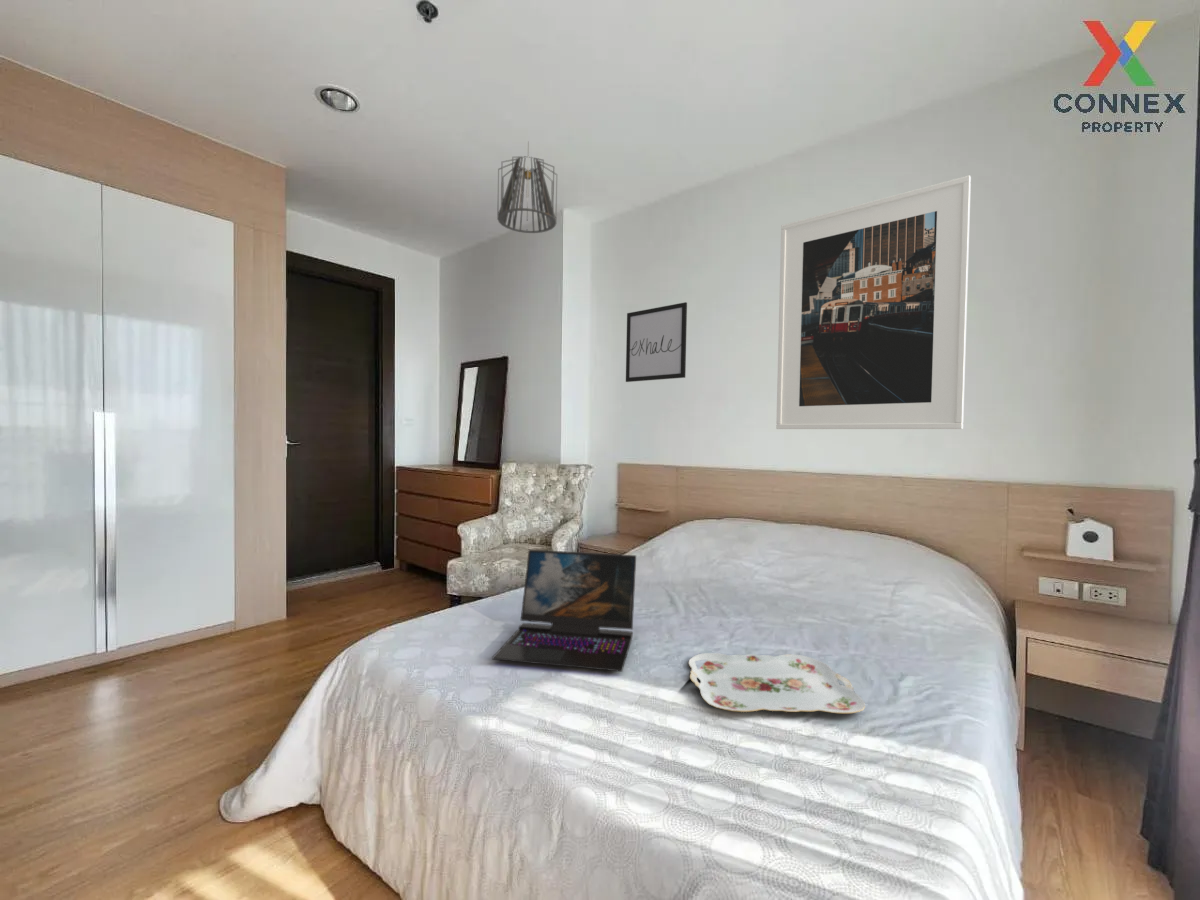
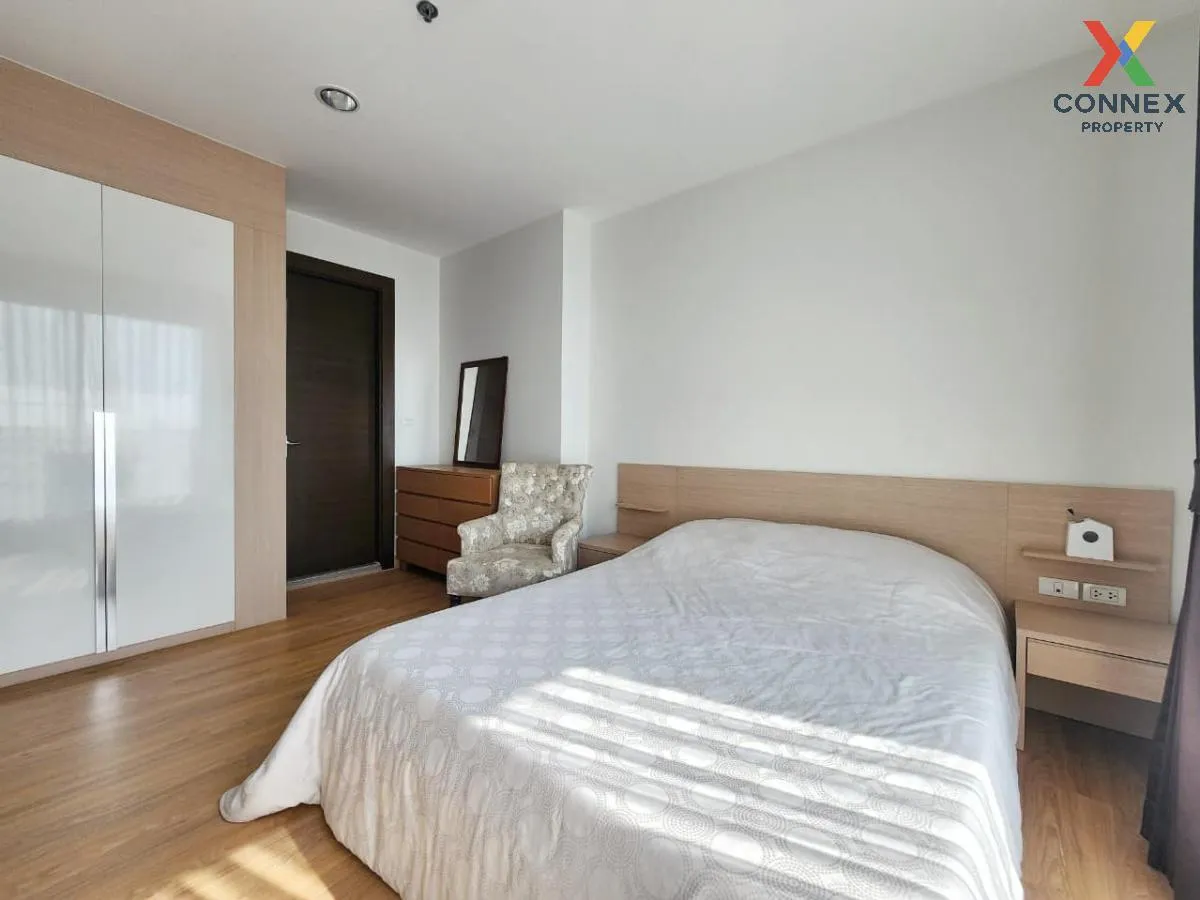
- serving tray [688,652,866,714]
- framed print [775,174,972,430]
- laptop [491,549,637,673]
- wall art [625,301,688,383]
- pendant light [496,140,558,234]
